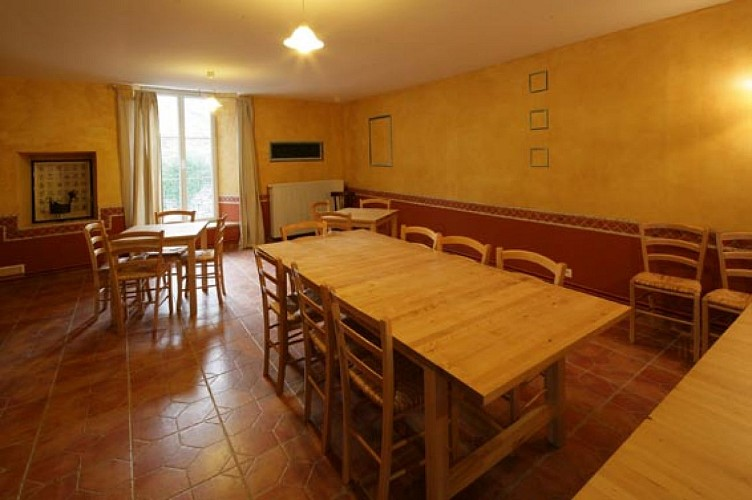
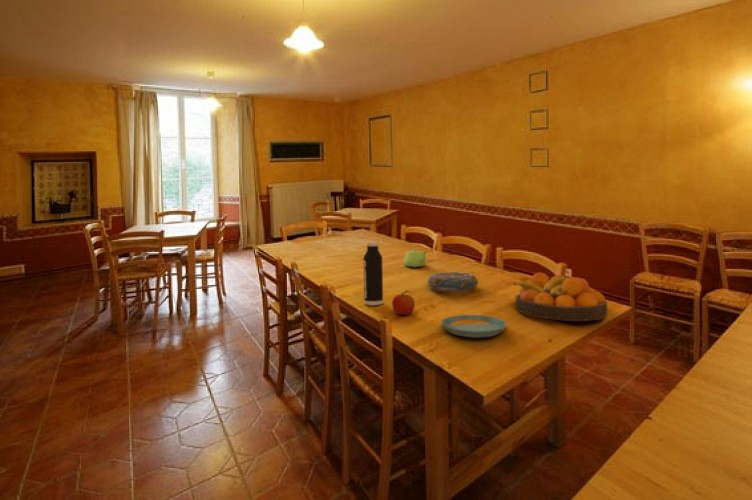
+ teapot [403,248,428,268]
+ fruit bowl [513,272,608,322]
+ fruit [391,290,416,316]
+ water bottle [362,241,384,306]
+ decorative bowl [426,271,479,293]
+ saucer [440,314,508,338]
